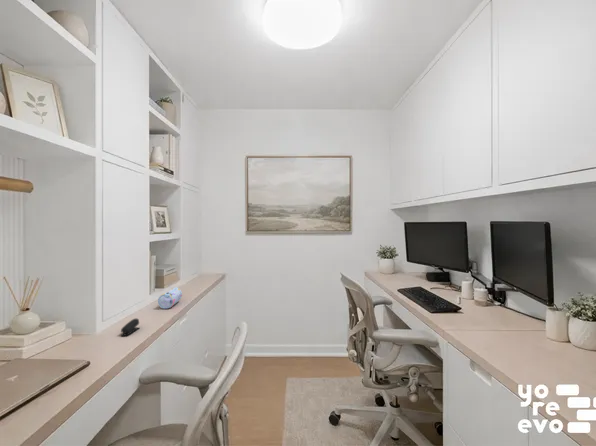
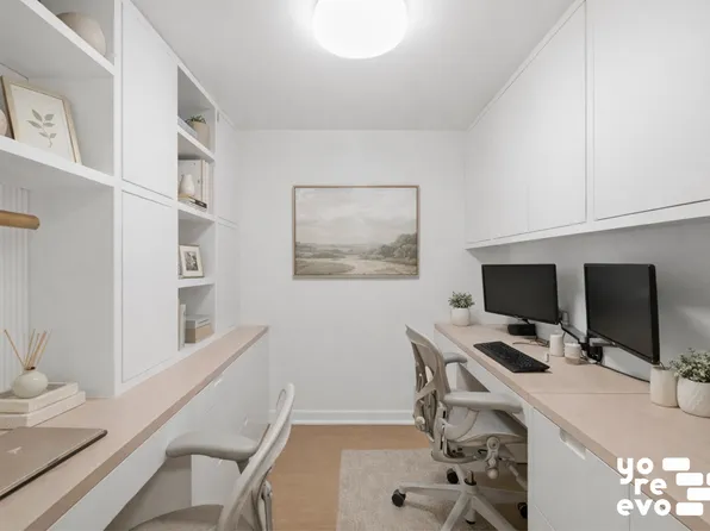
- pencil case [157,286,183,310]
- stapler [120,318,140,337]
